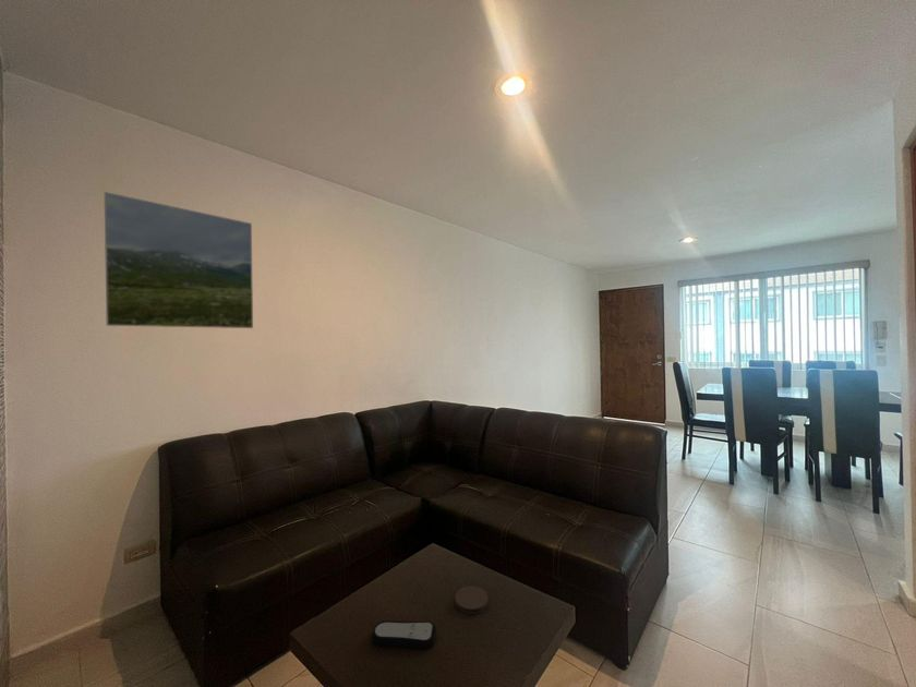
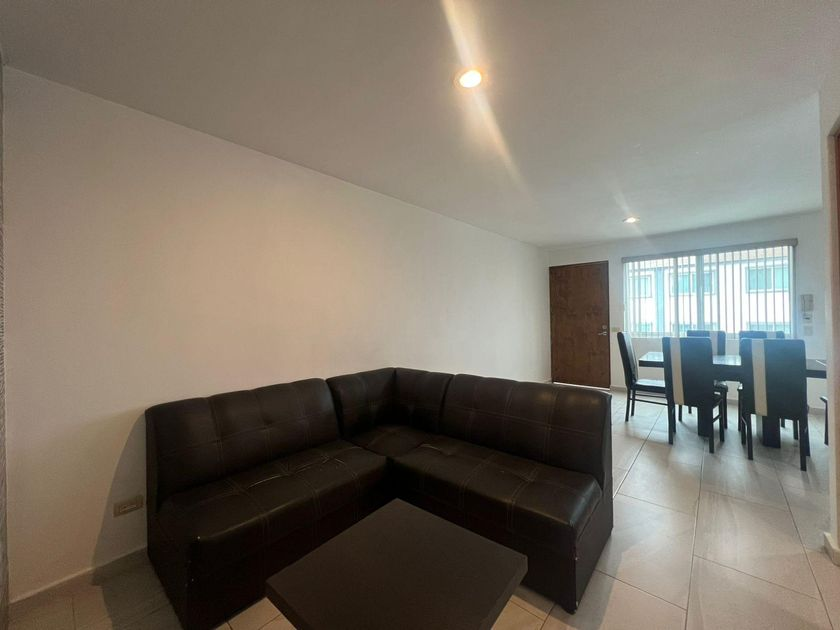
- remote control [371,619,437,650]
- coaster [454,584,490,615]
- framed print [104,191,254,329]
